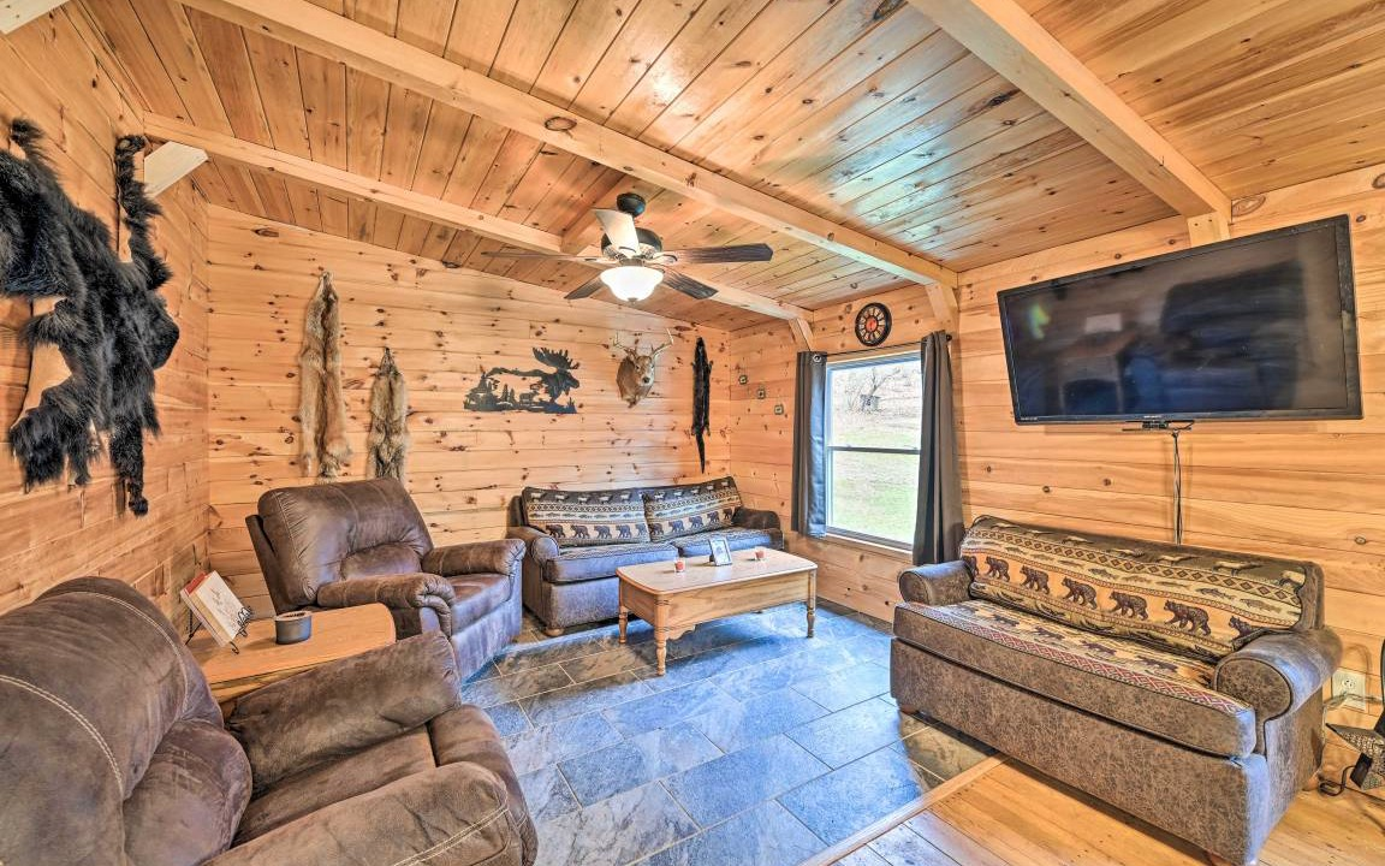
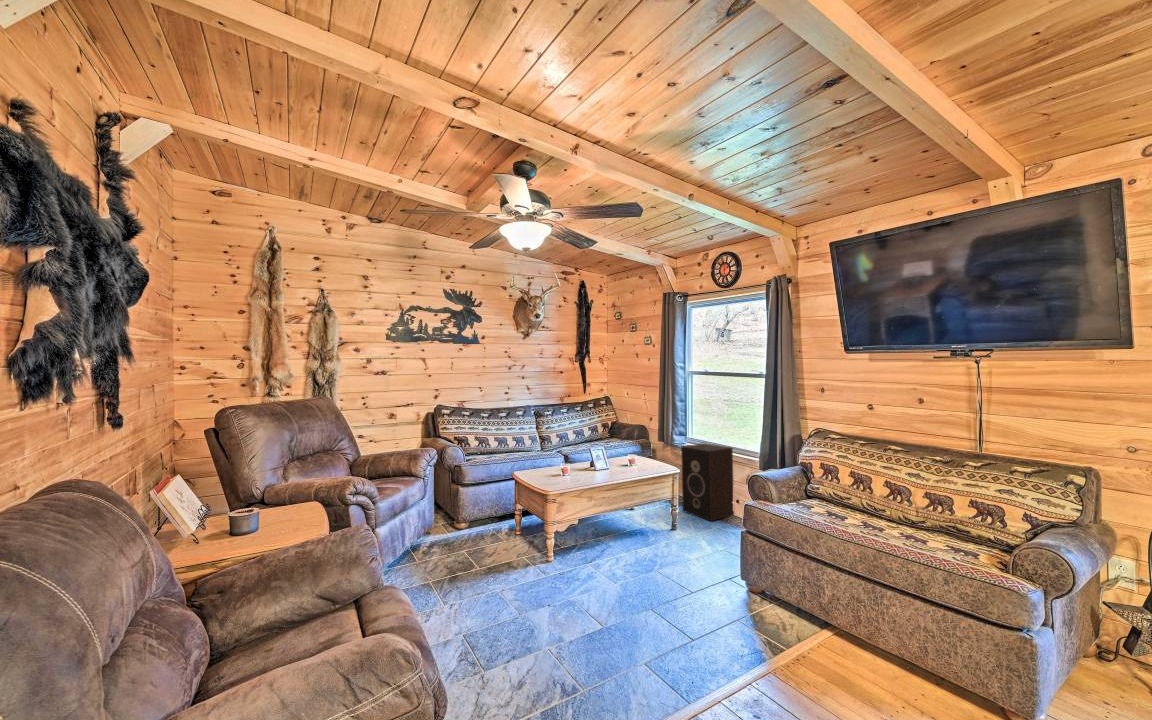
+ speaker [680,442,735,522]
